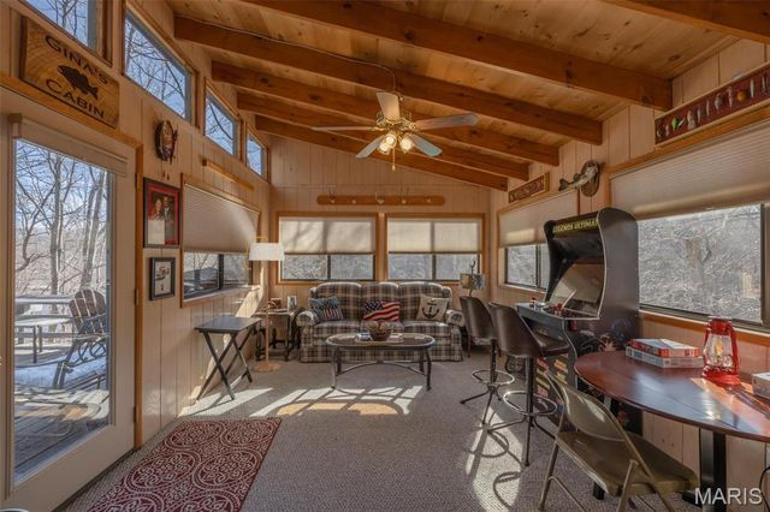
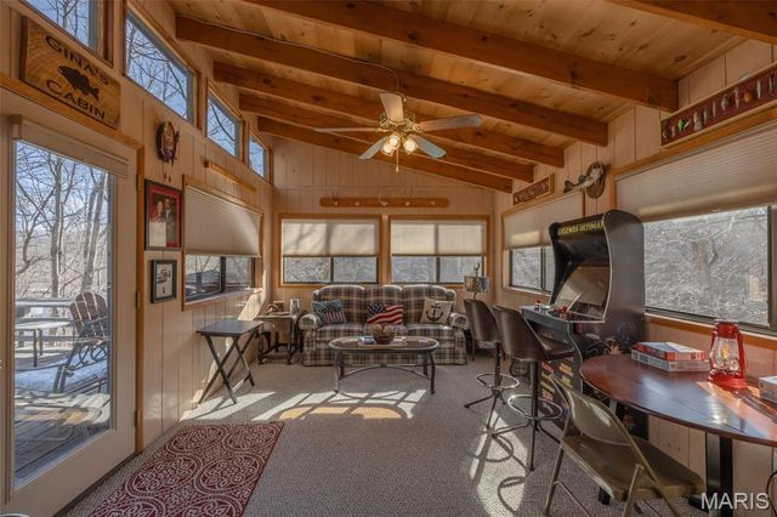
- floor lamp [243,236,286,373]
